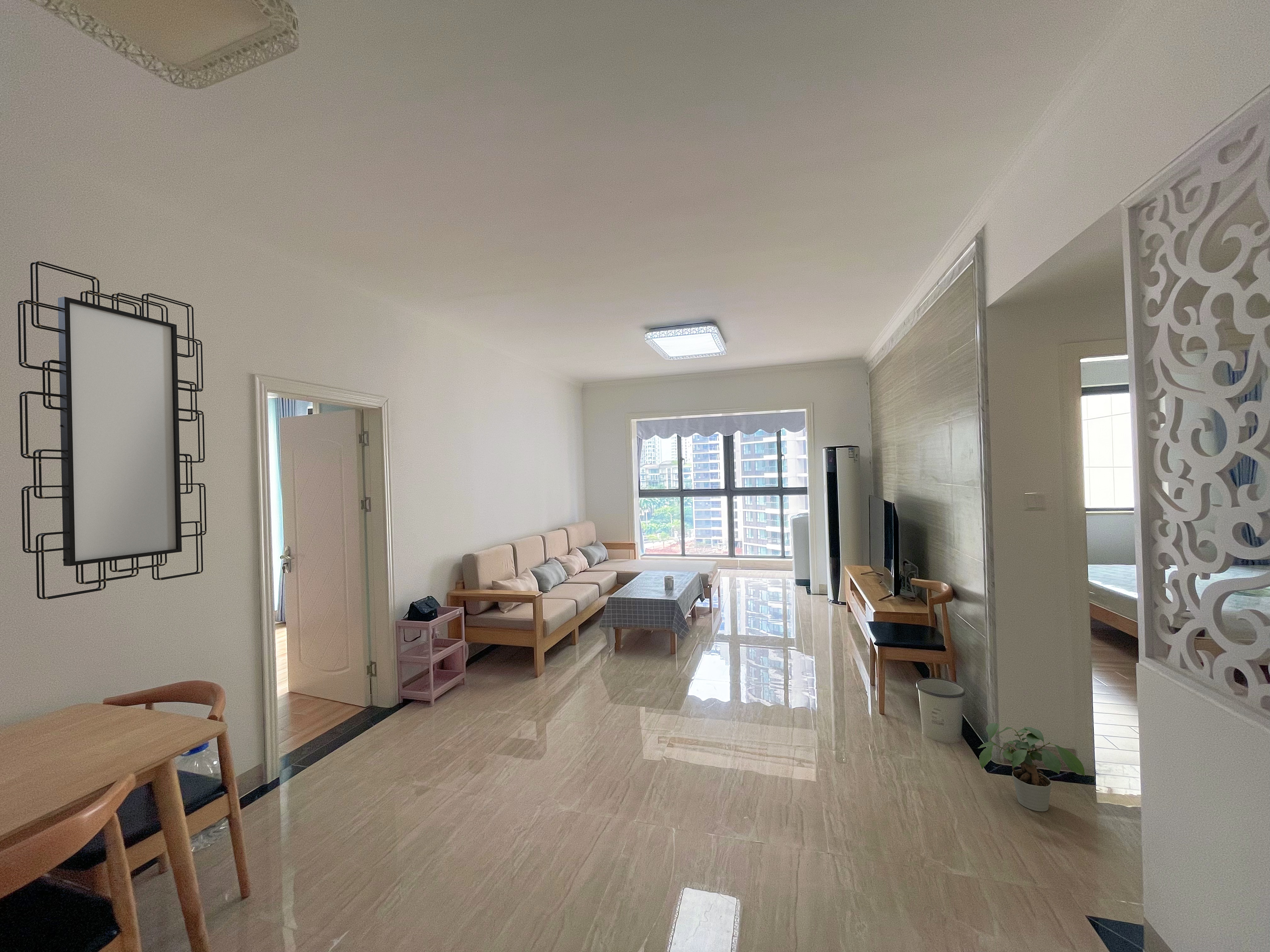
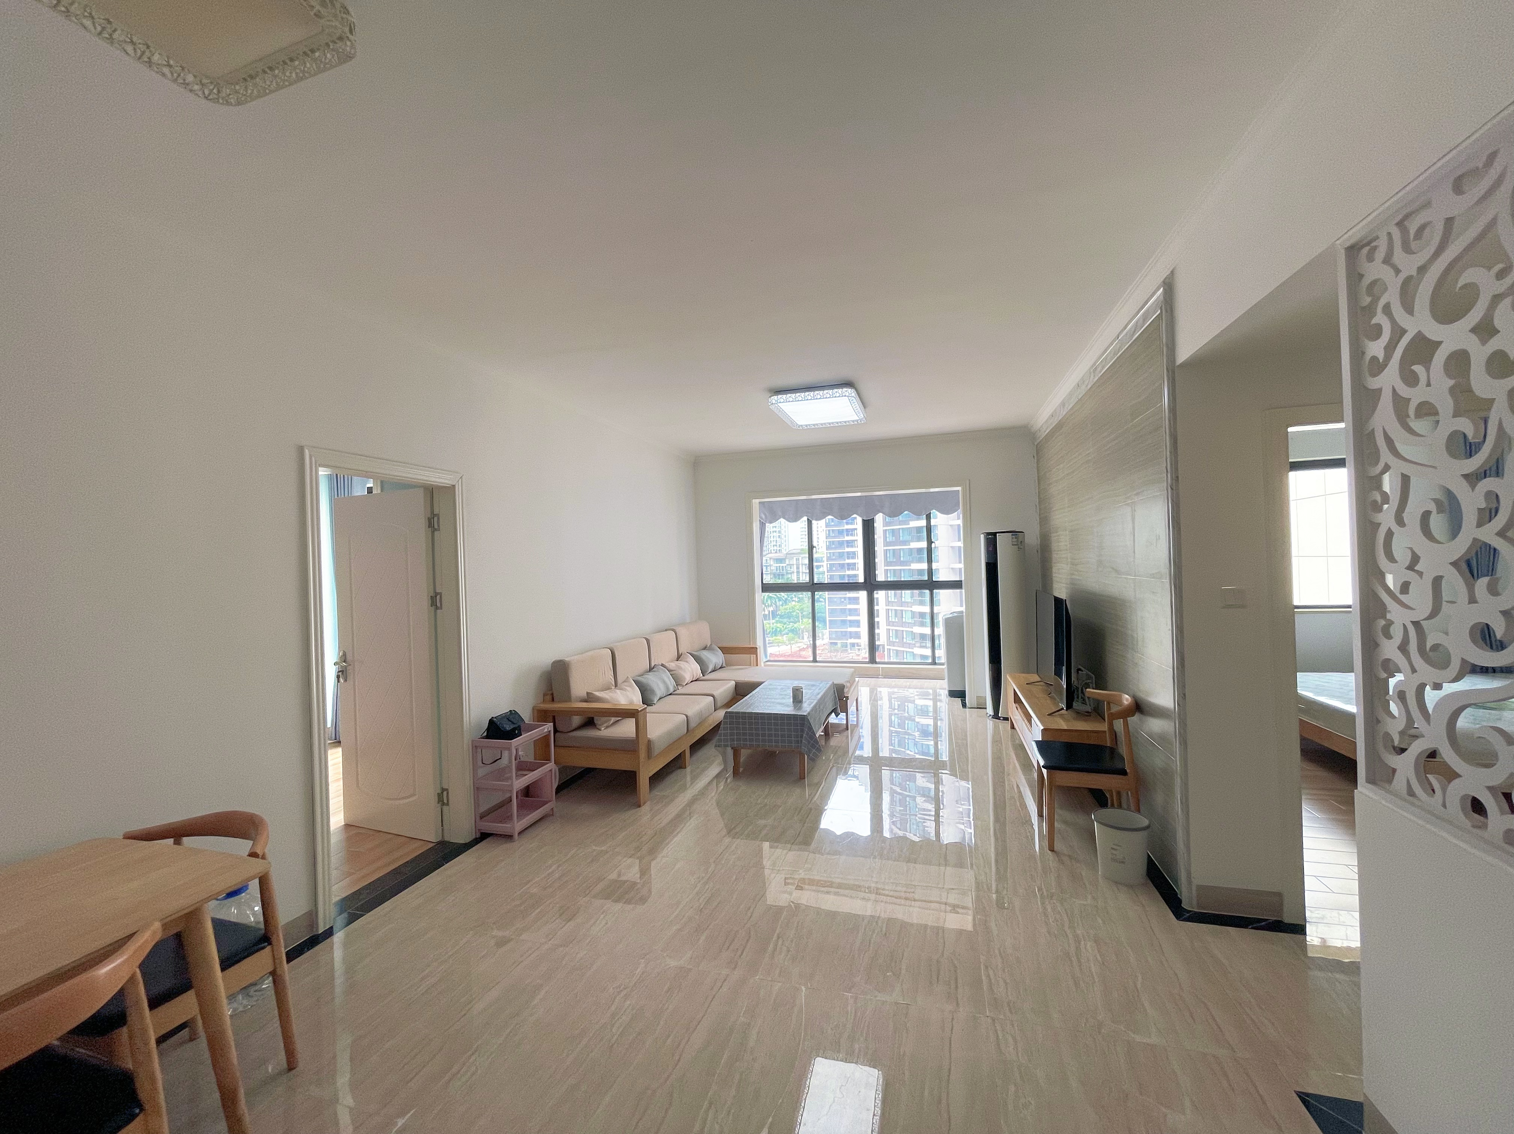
- mirror [17,261,207,600]
- potted plant [977,723,1085,812]
